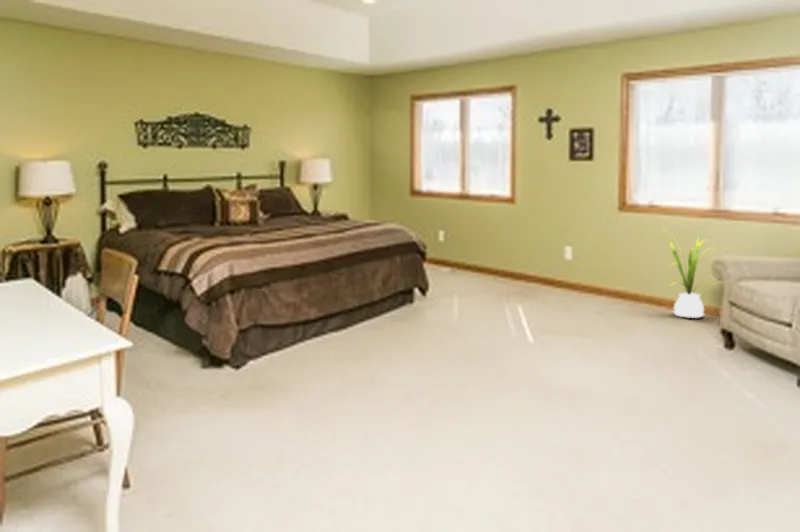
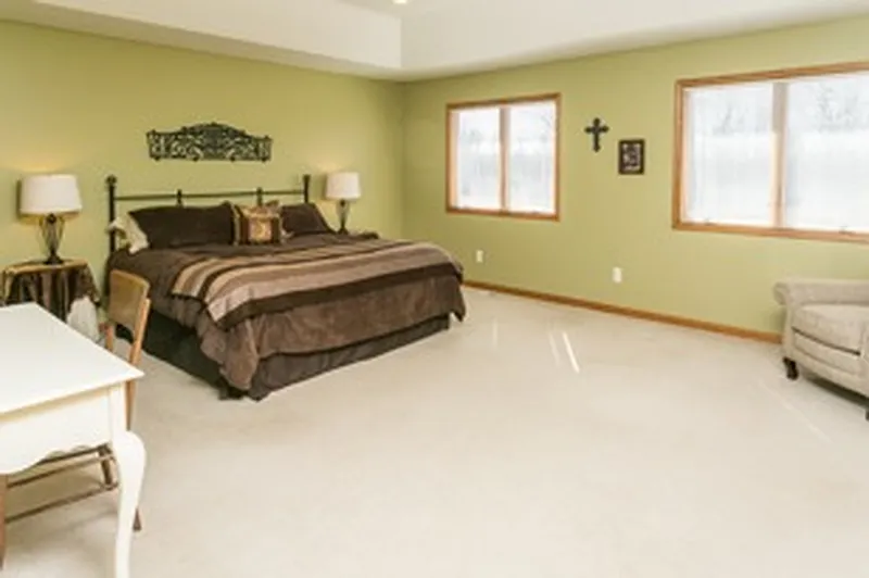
- house plant [659,227,719,319]
